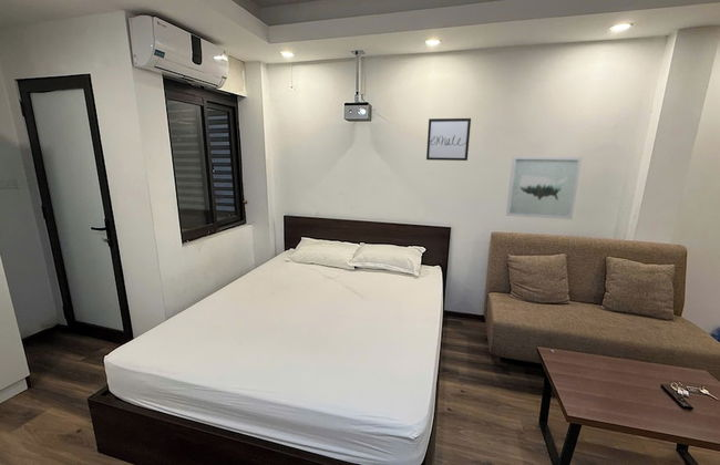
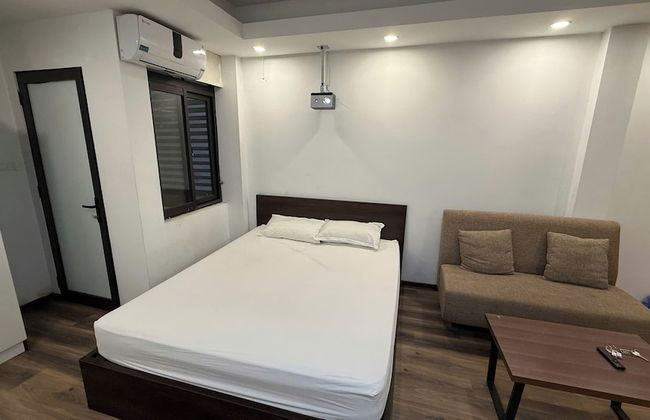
- wall art [505,155,583,220]
- wall art [425,117,472,162]
